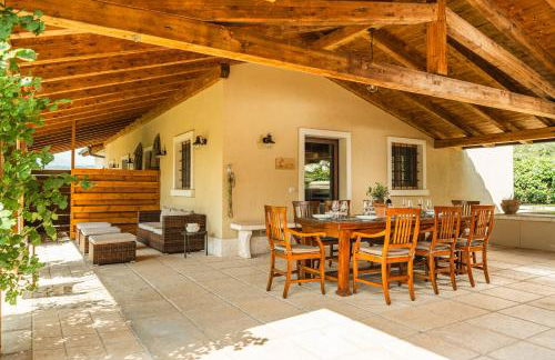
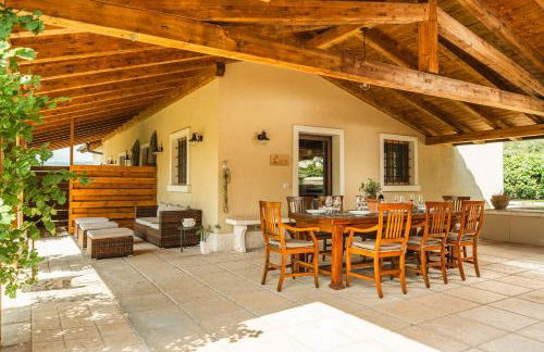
+ house plant [190,223,222,255]
